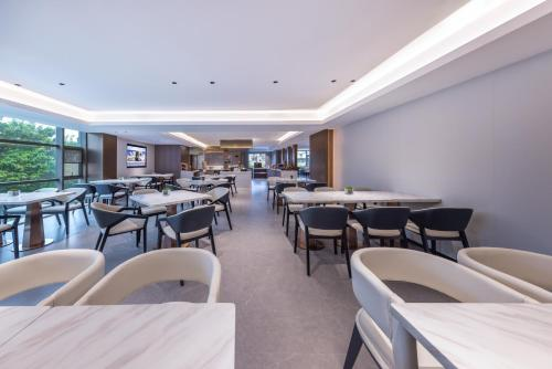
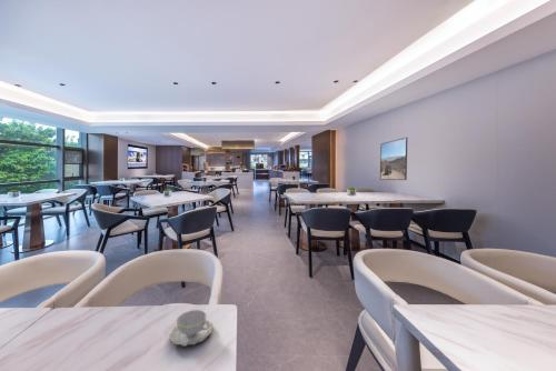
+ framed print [379,137,408,181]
+ chinaware [169,309,214,347]
